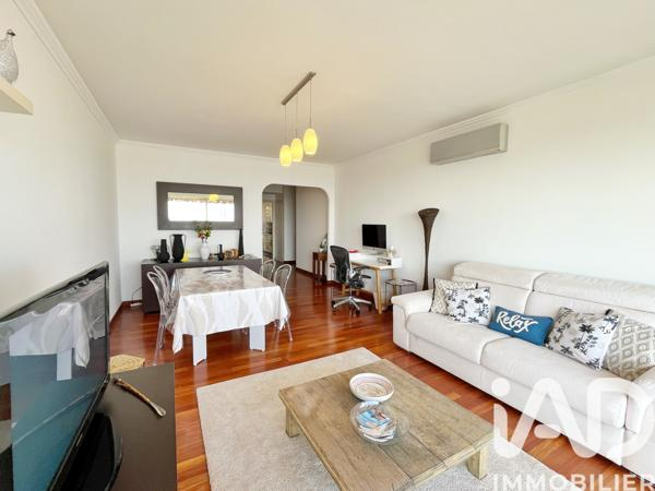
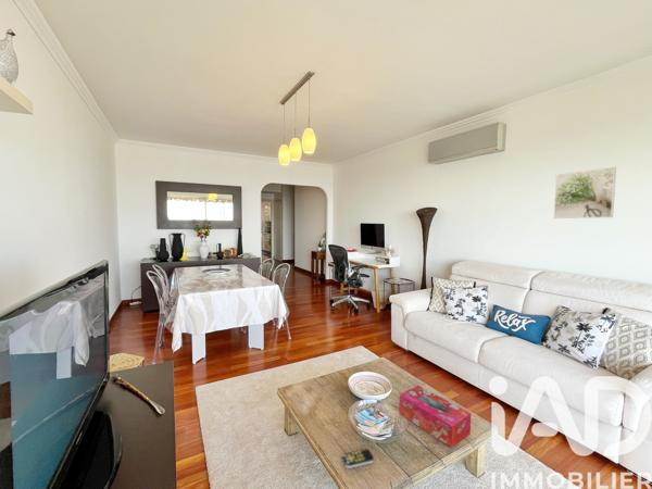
+ remote control [341,448,375,469]
+ tissue box [399,385,473,449]
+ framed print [553,166,617,220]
